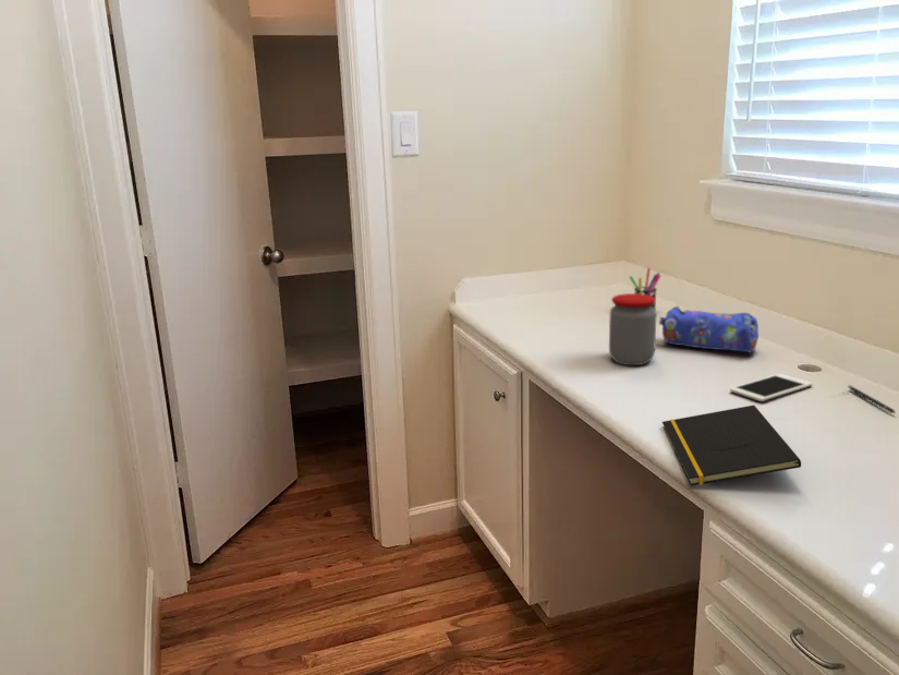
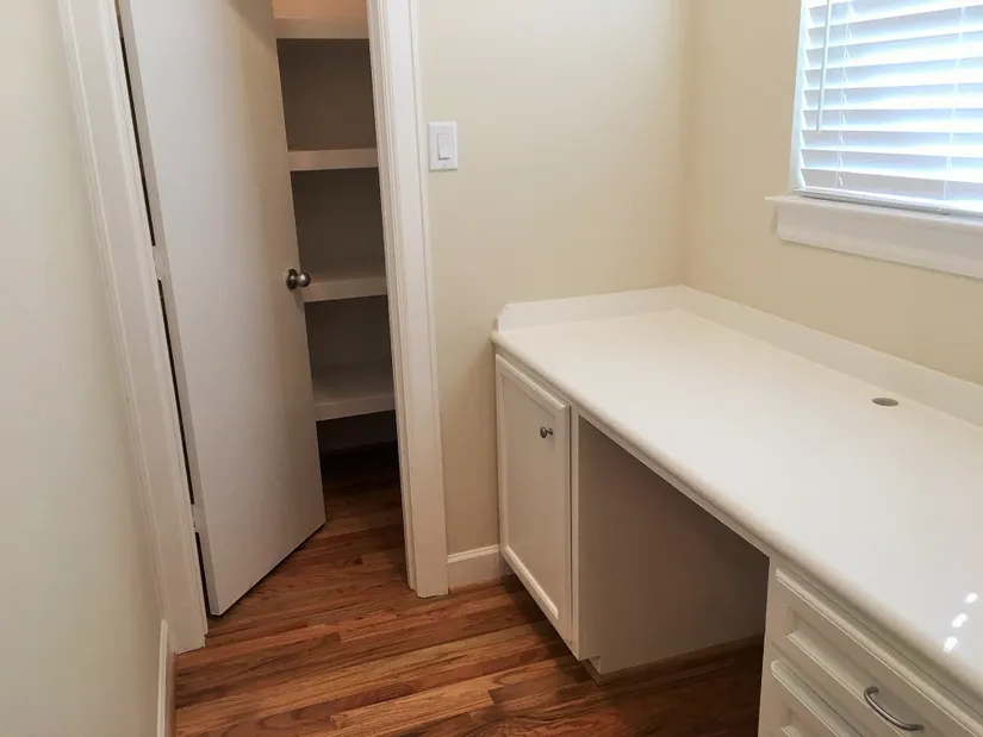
- jar [608,292,658,366]
- notepad [661,405,802,486]
- pen [847,384,897,414]
- pen holder [628,267,661,310]
- pencil case [657,304,760,354]
- cell phone [729,373,814,402]
